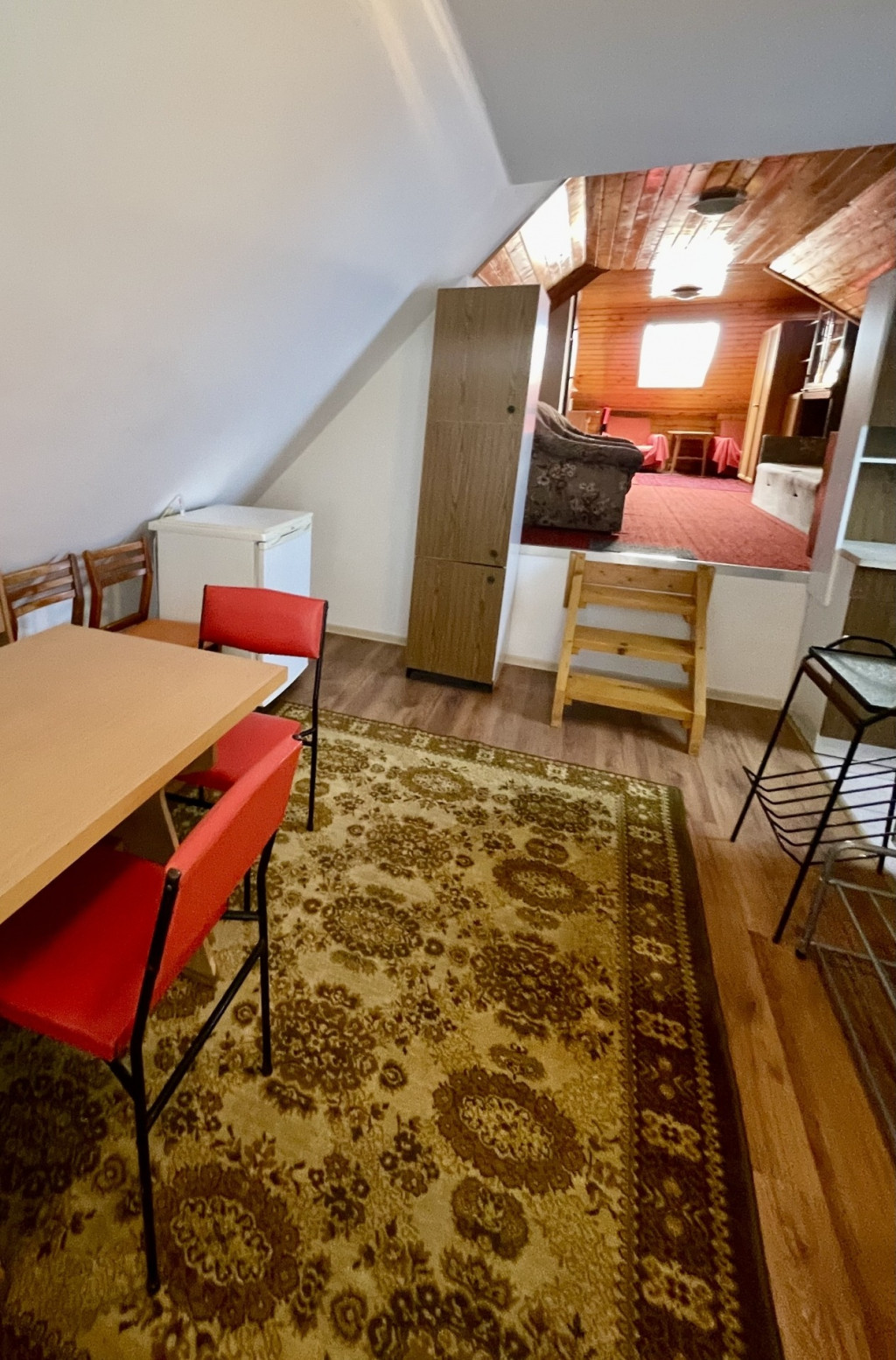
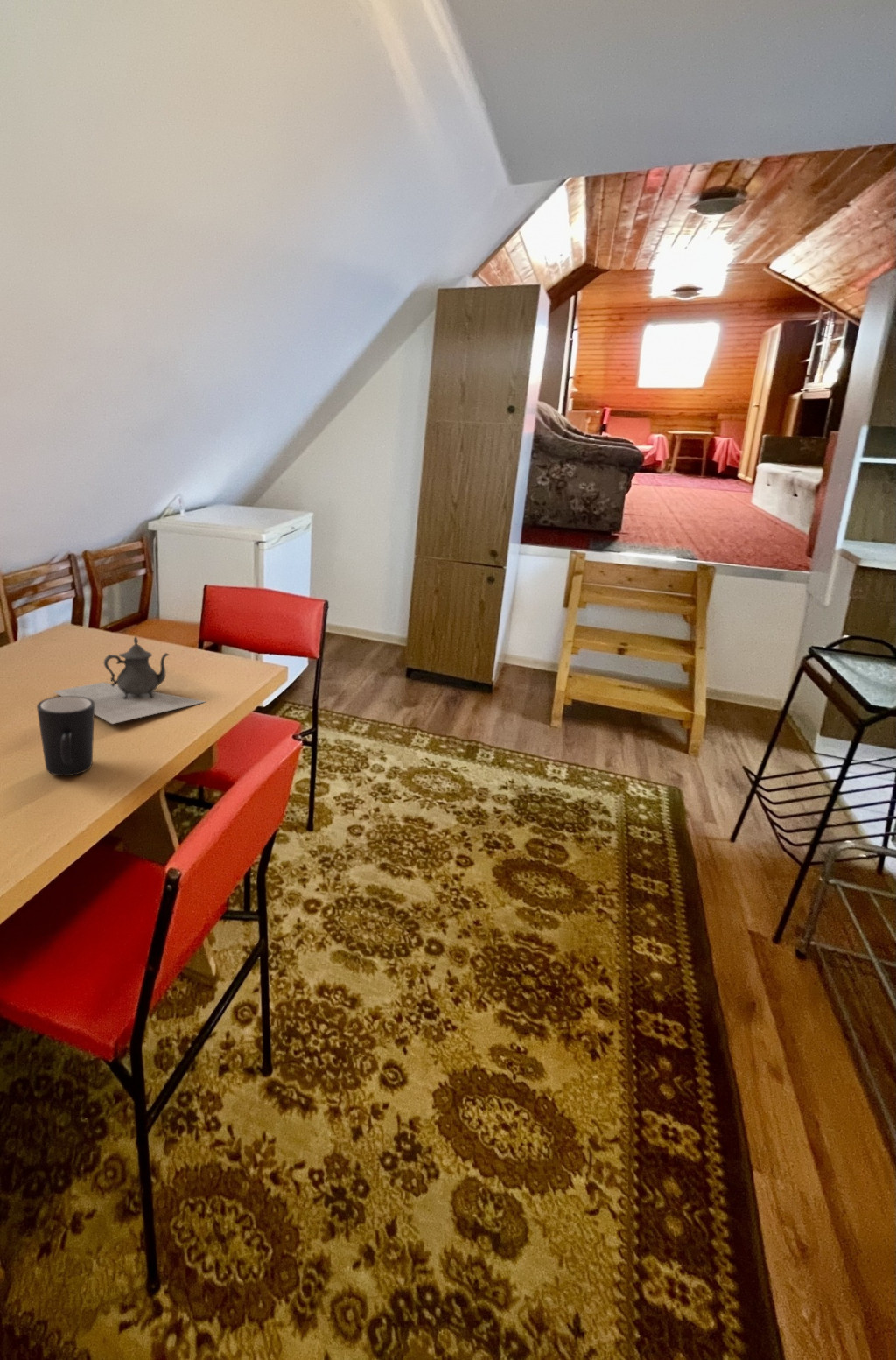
+ teapot [52,635,207,725]
+ mug [36,696,95,777]
